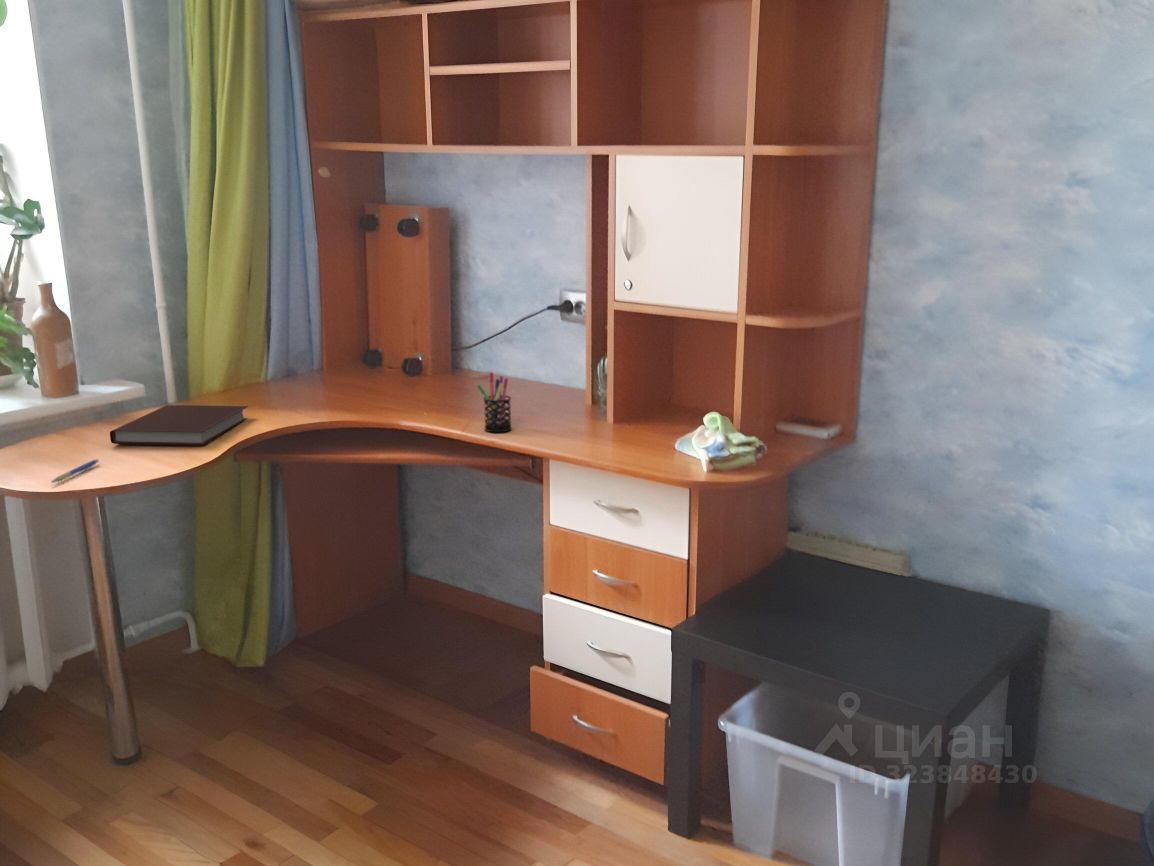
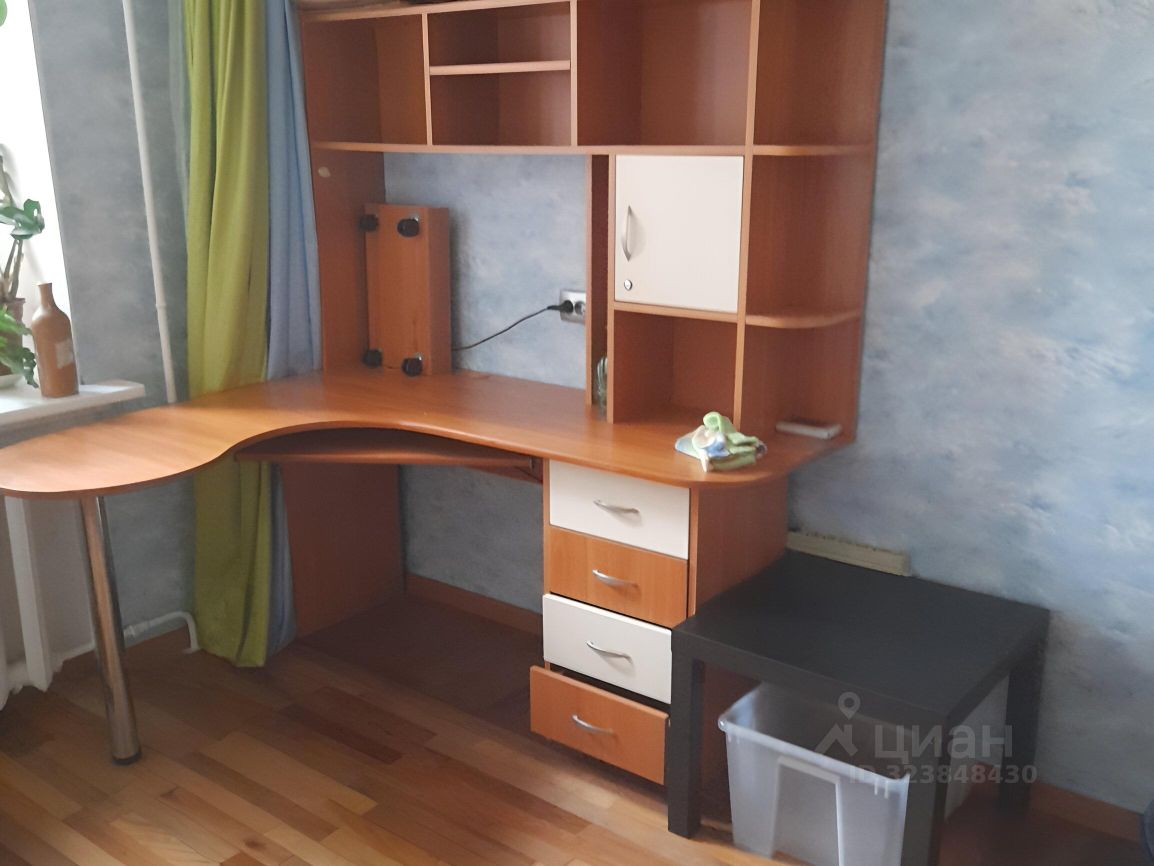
- pen [50,458,100,484]
- pen holder [476,371,513,433]
- notebook [109,404,249,447]
